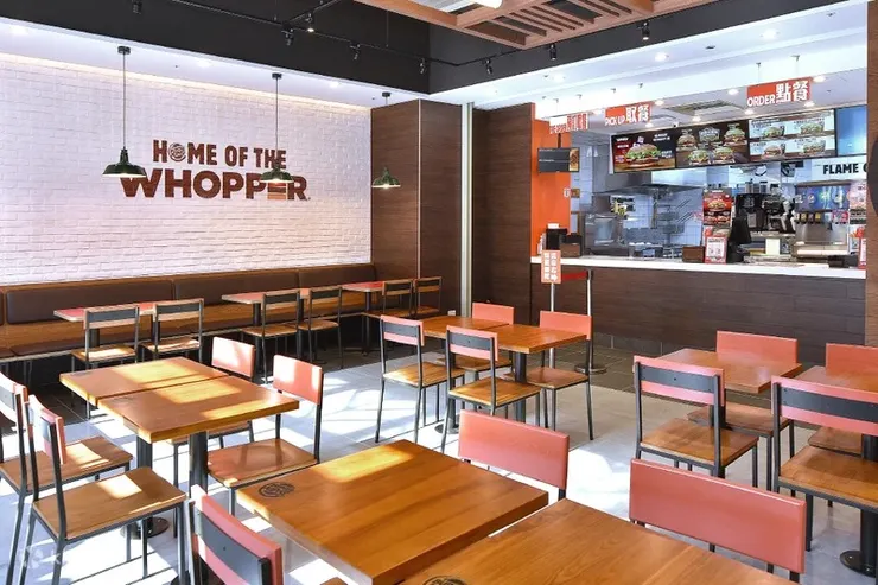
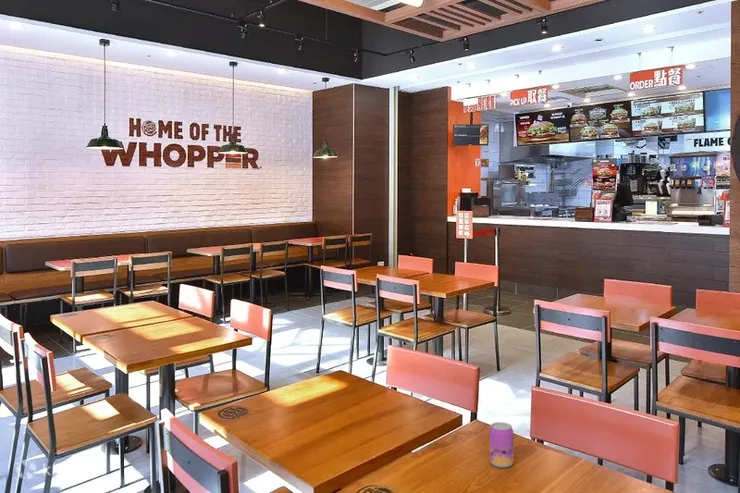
+ beverage can [489,421,514,469]
